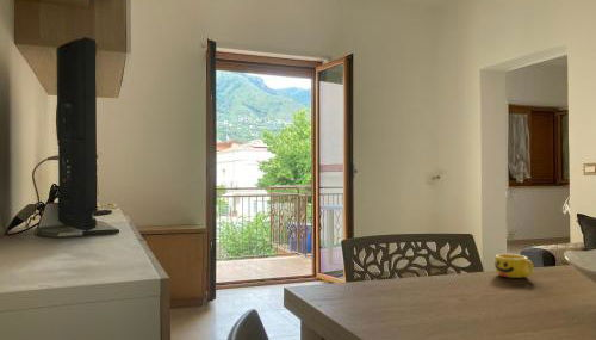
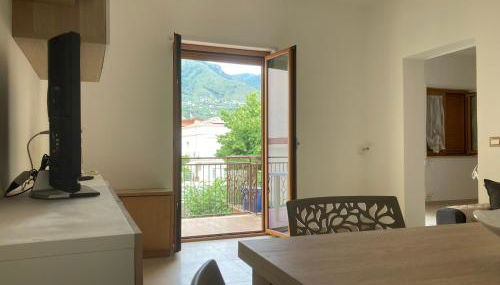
- cup [493,253,535,279]
